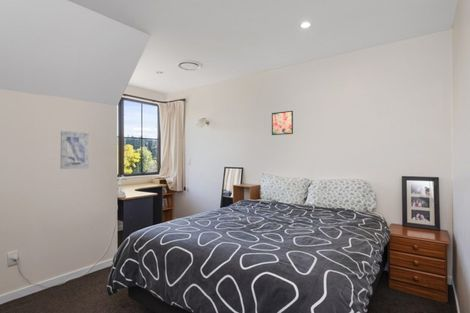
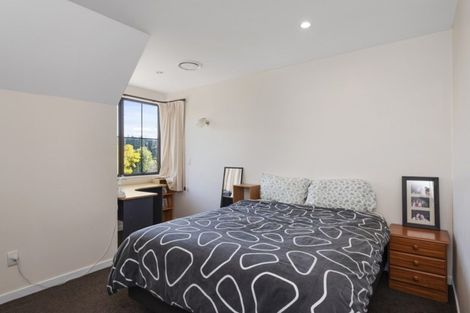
- wall art [60,130,90,170]
- wall art [271,110,294,136]
